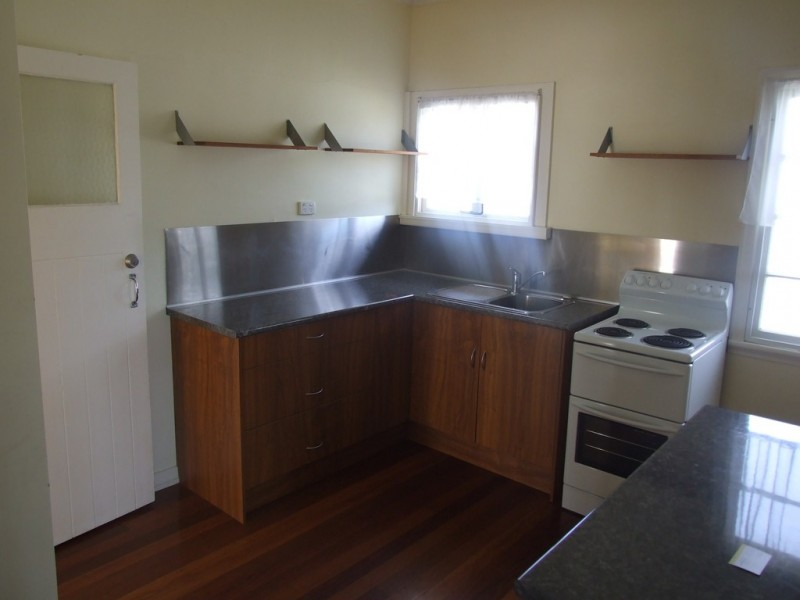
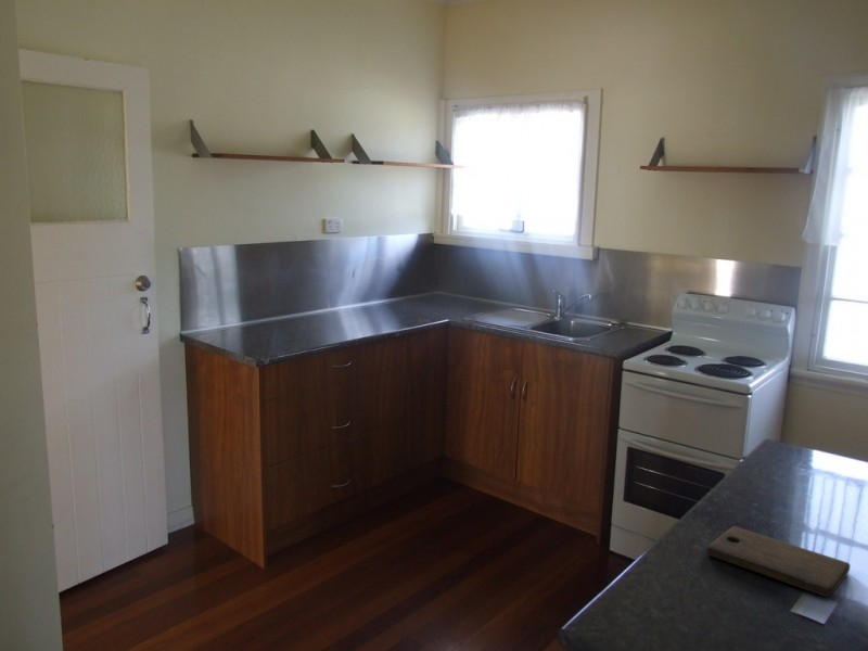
+ cutting board [705,525,852,598]
